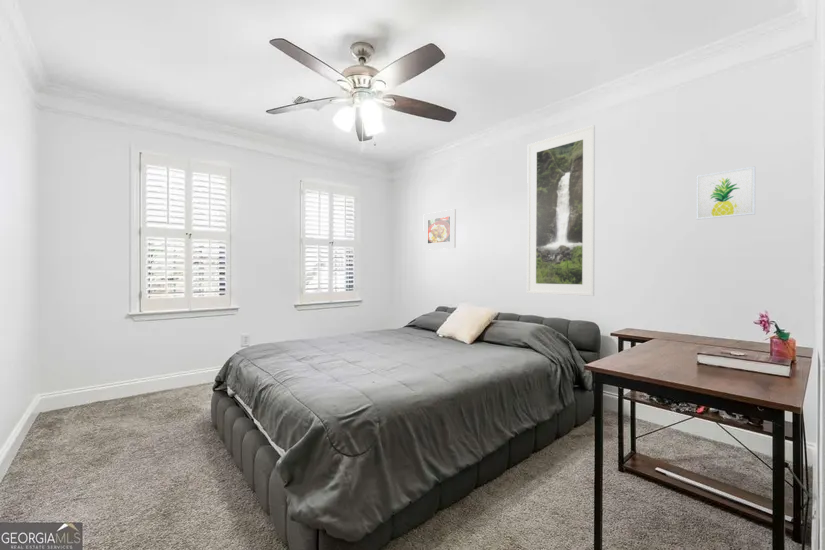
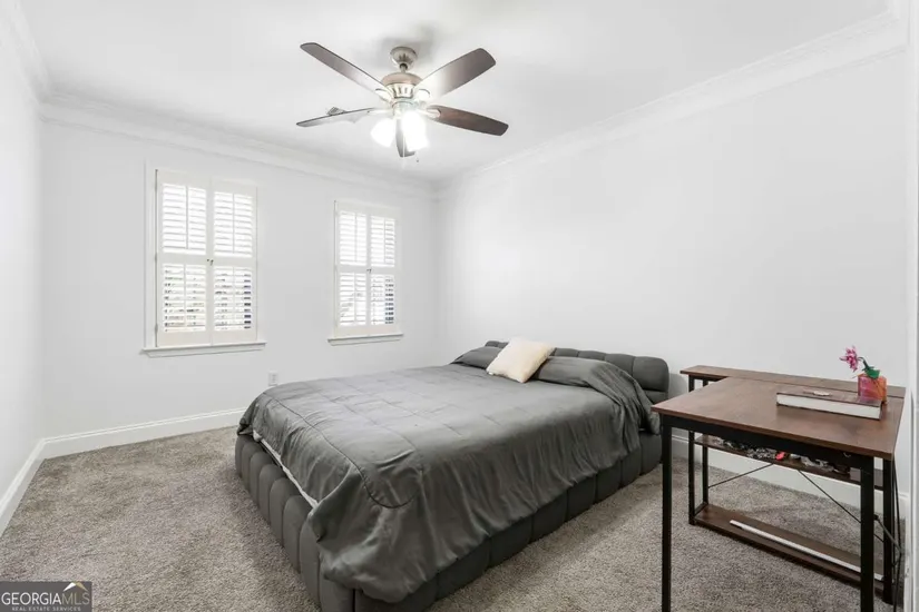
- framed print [526,124,596,297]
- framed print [422,208,457,251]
- wall art [695,165,756,221]
